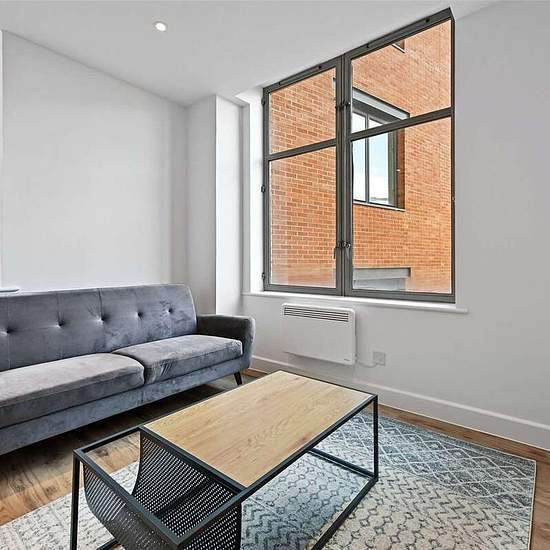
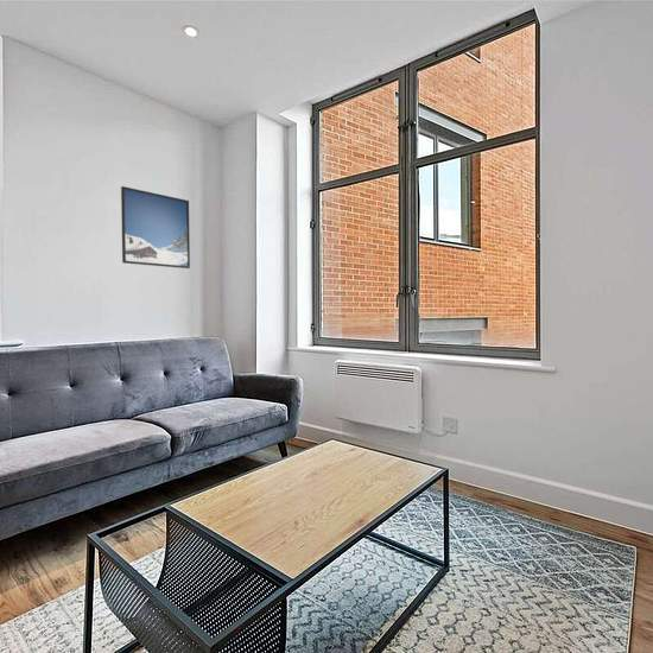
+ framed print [120,185,191,270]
